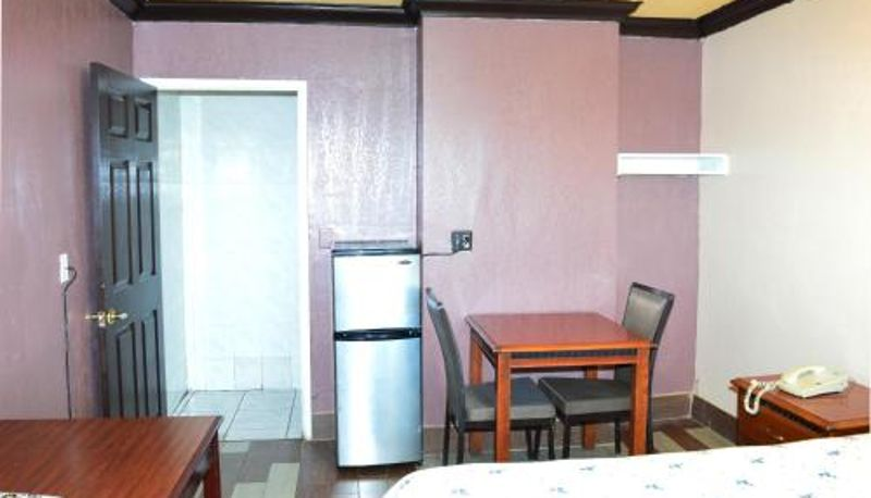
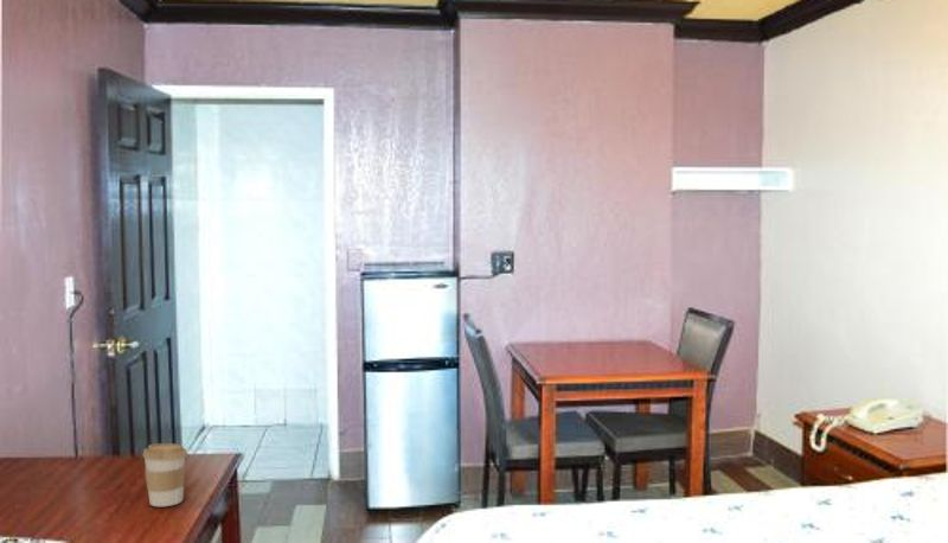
+ coffee cup [141,442,188,507]
